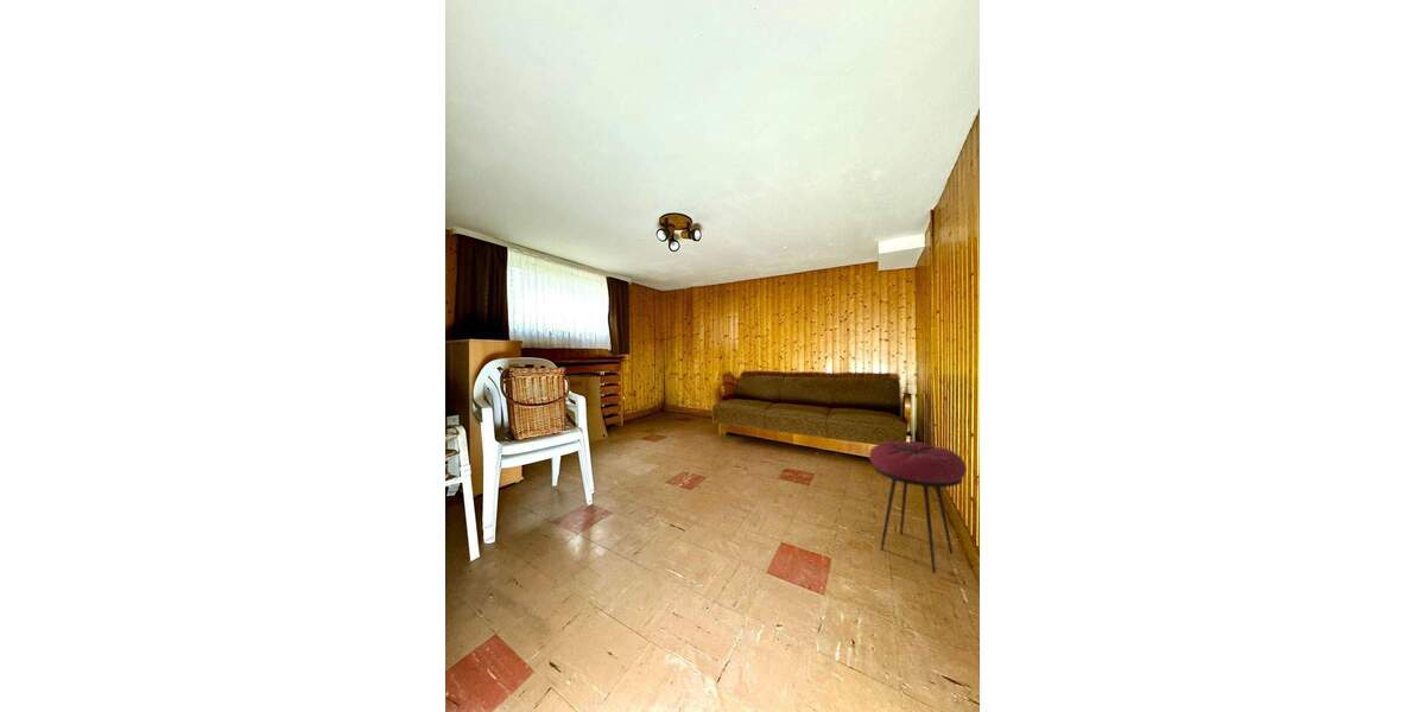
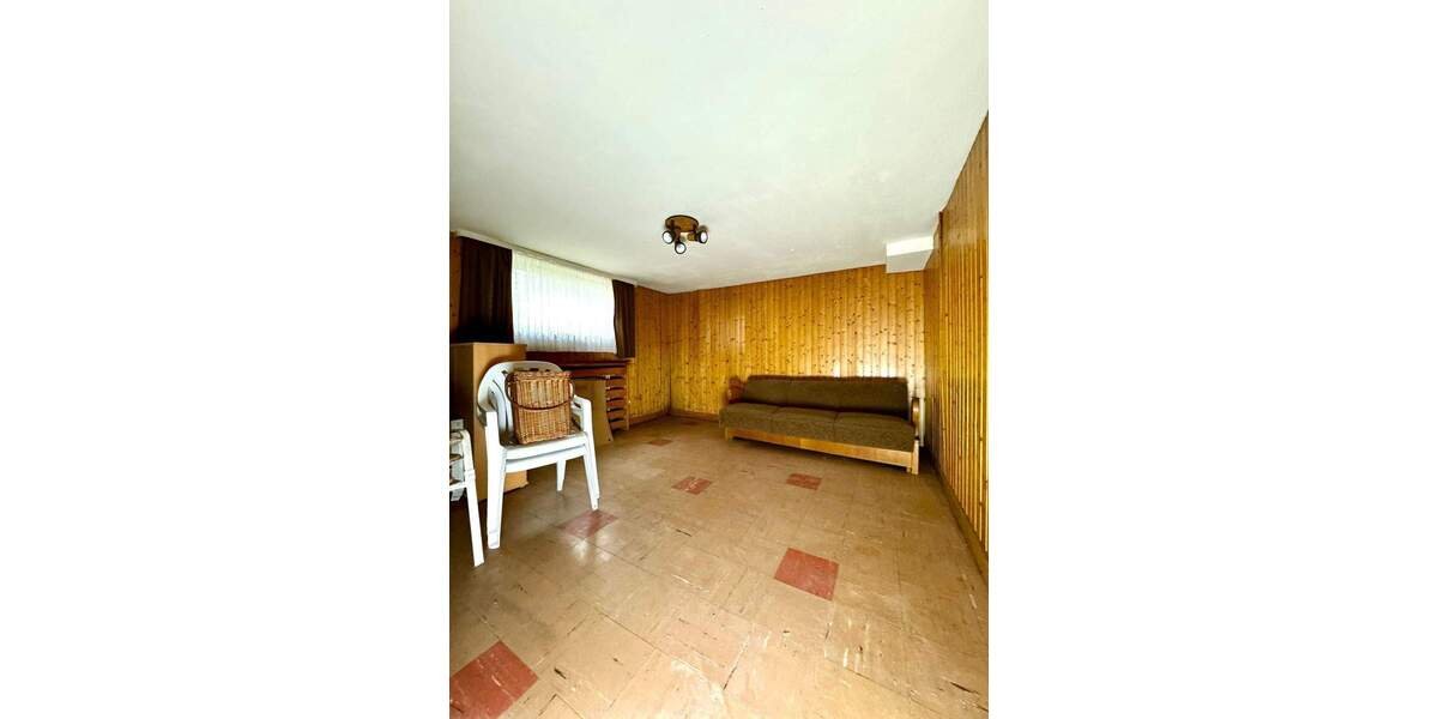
- stool [868,440,968,574]
